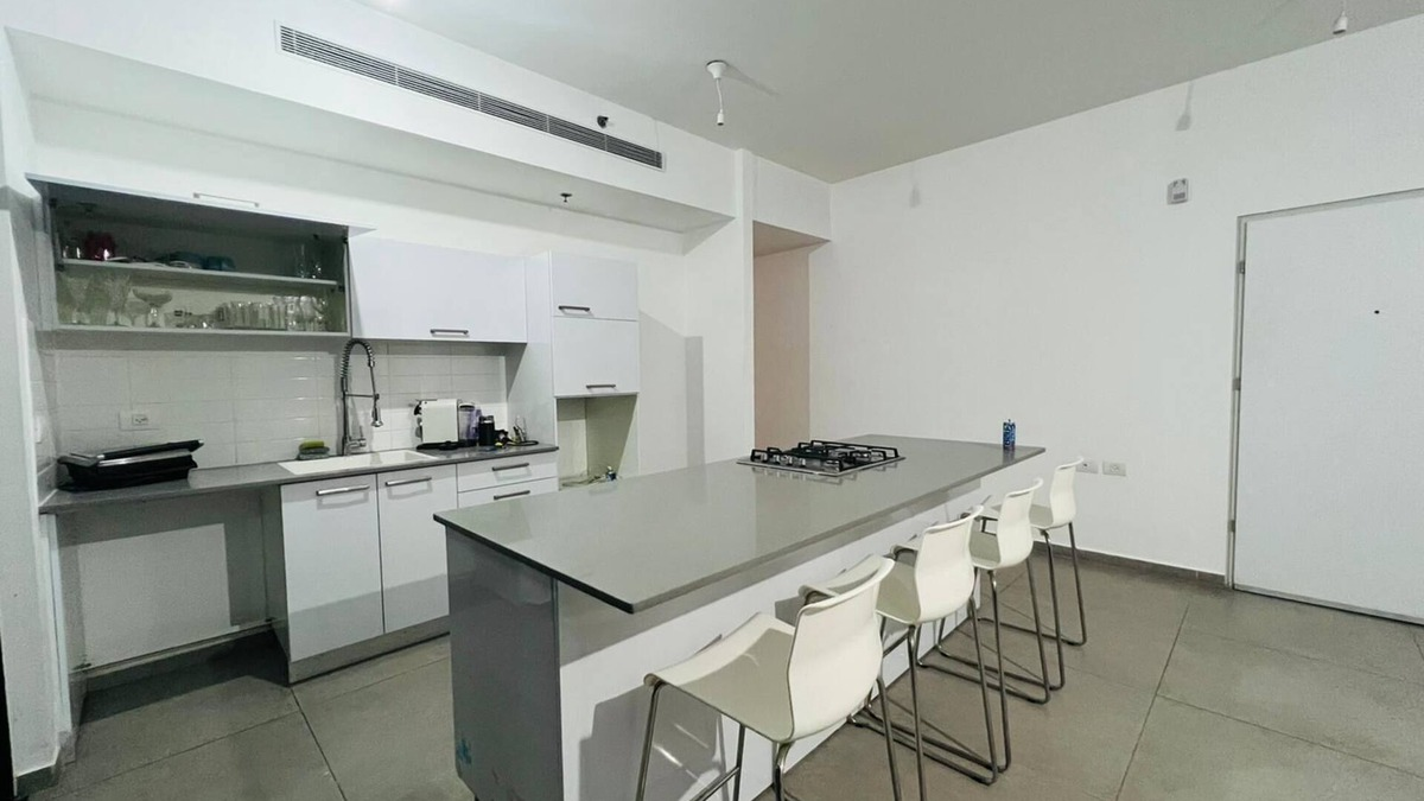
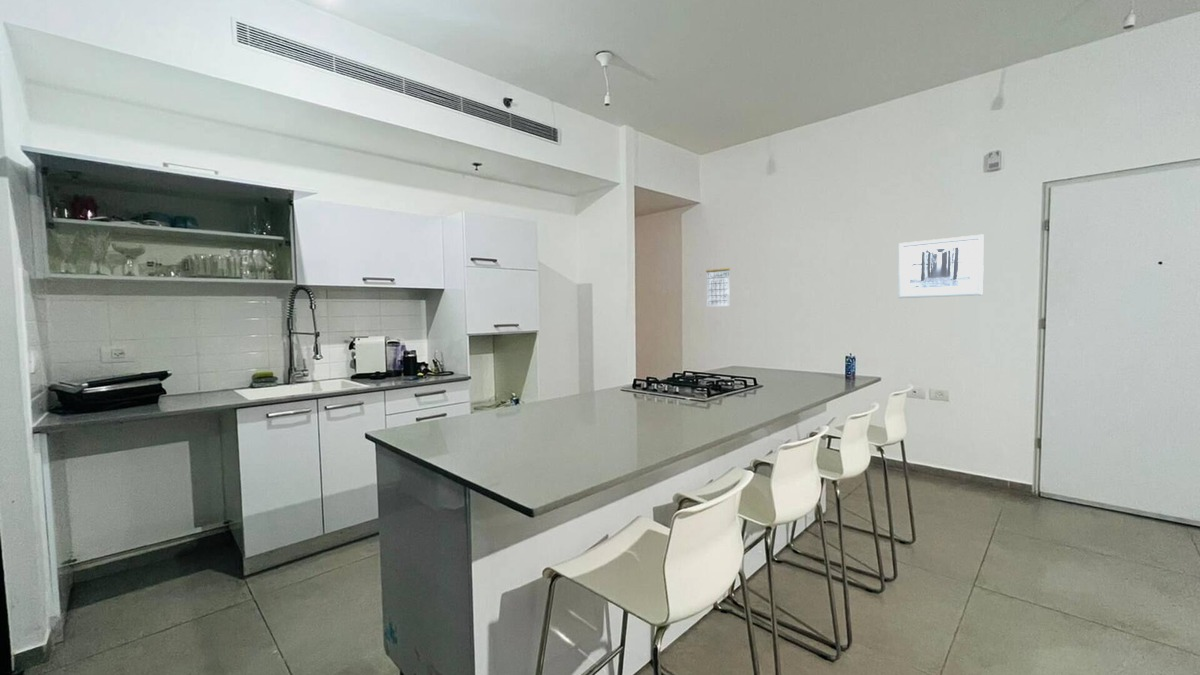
+ wall art [897,234,985,299]
+ calendar [705,264,731,308]
